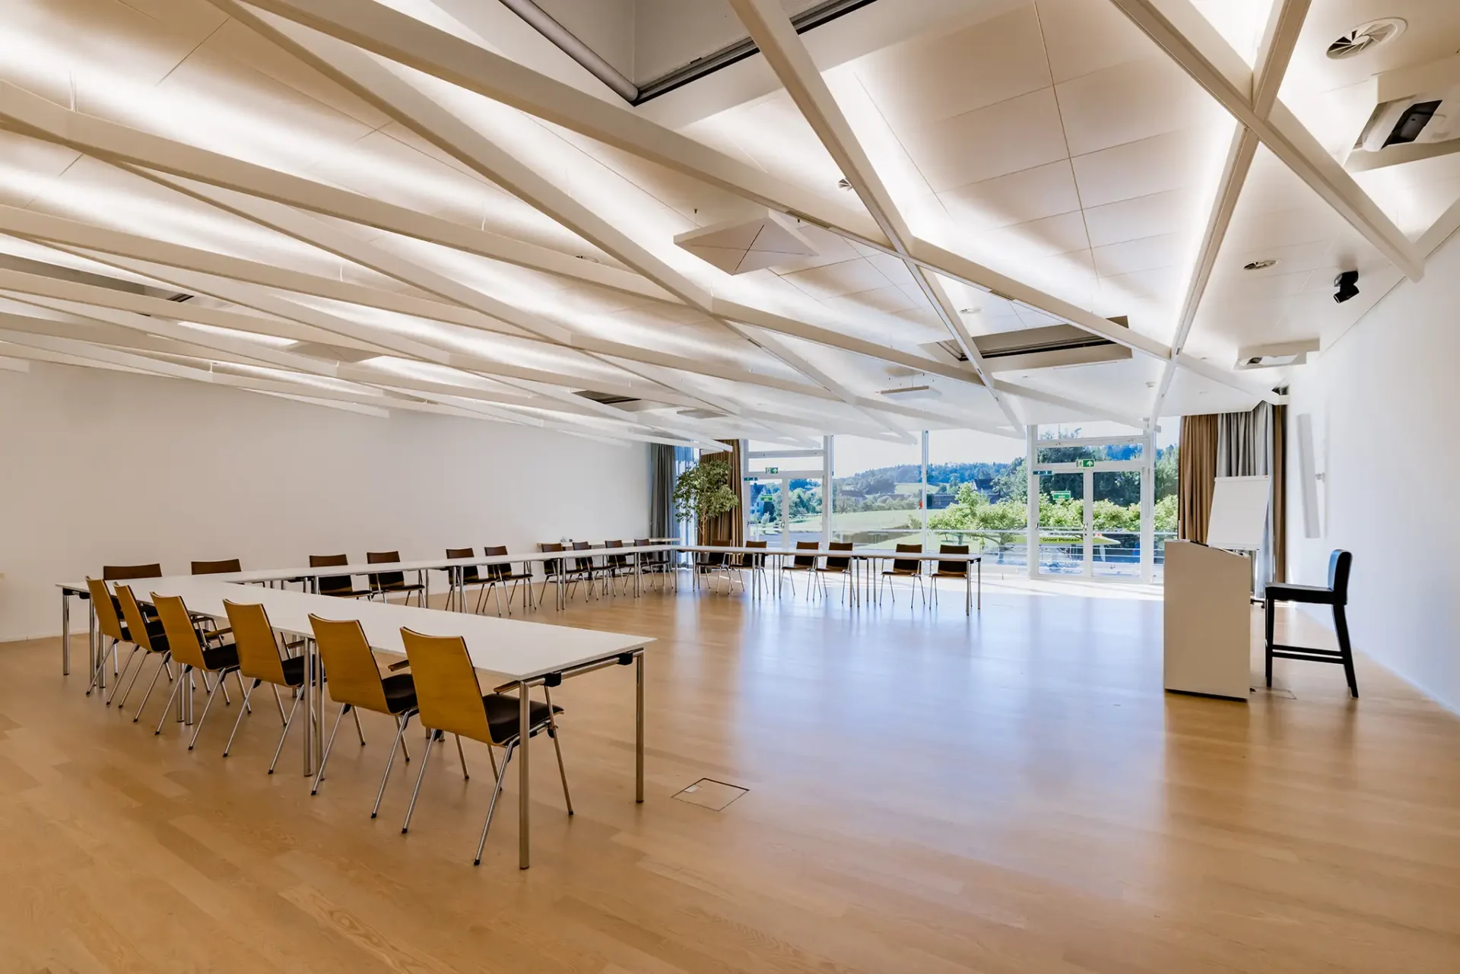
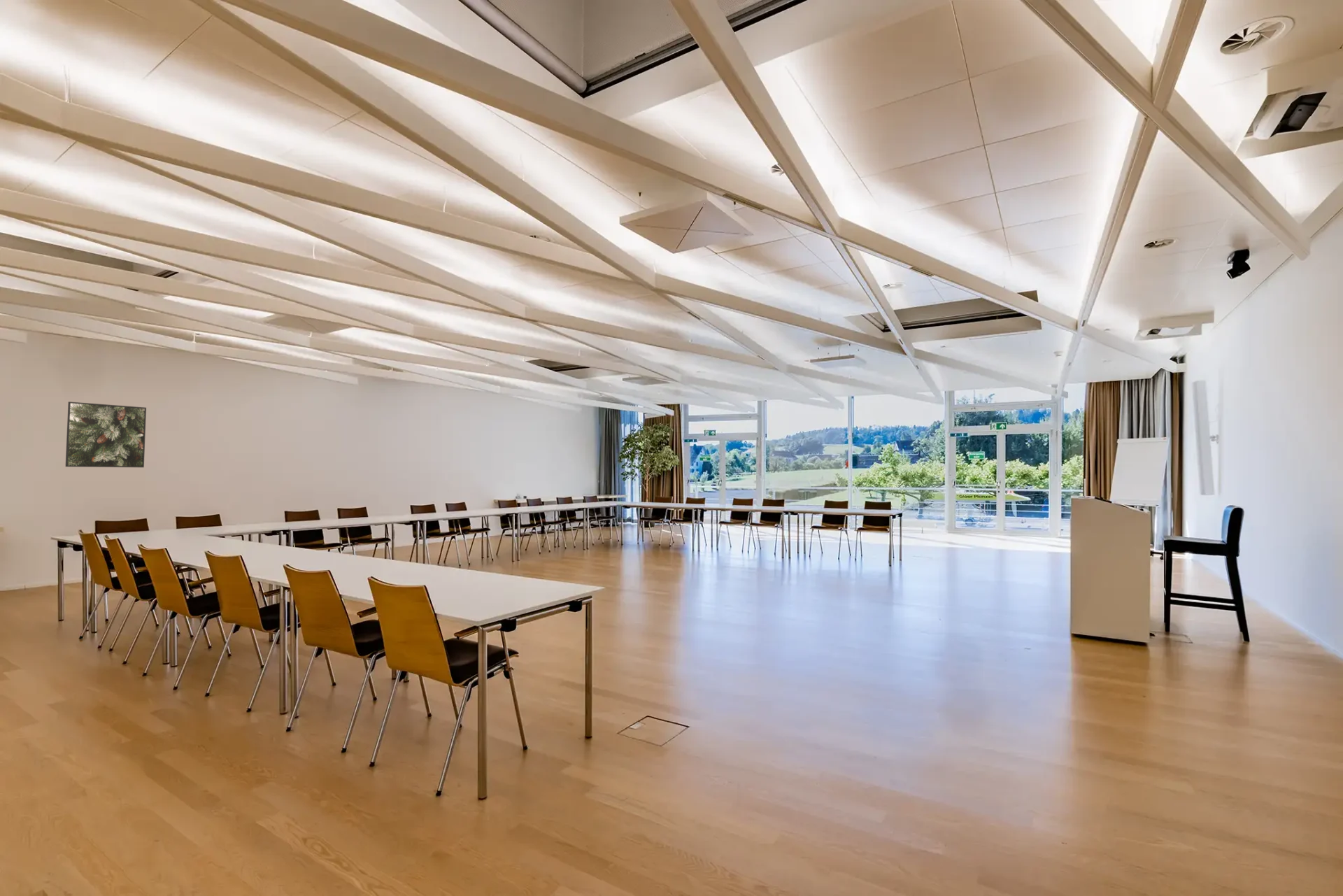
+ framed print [65,401,147,468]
